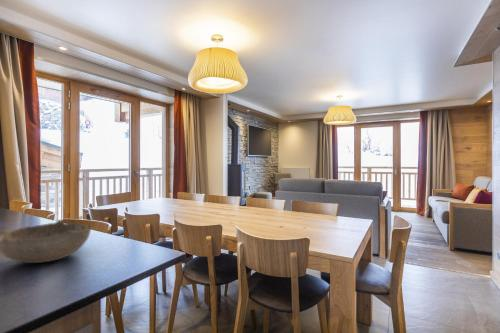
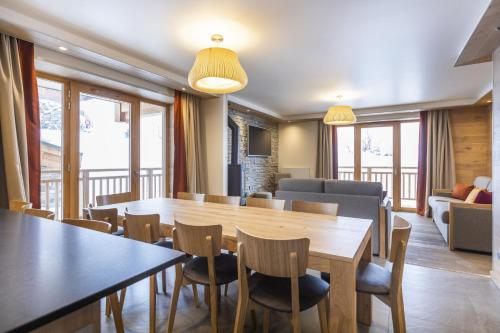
- bowl [0,219,92,264]
